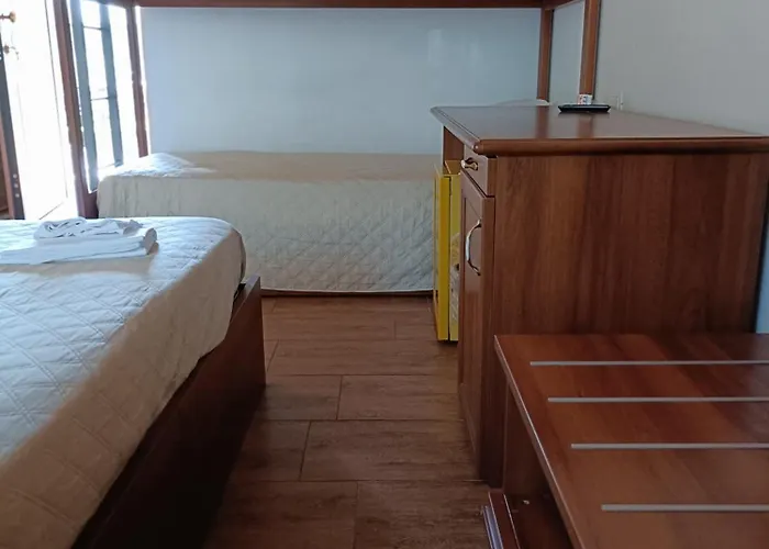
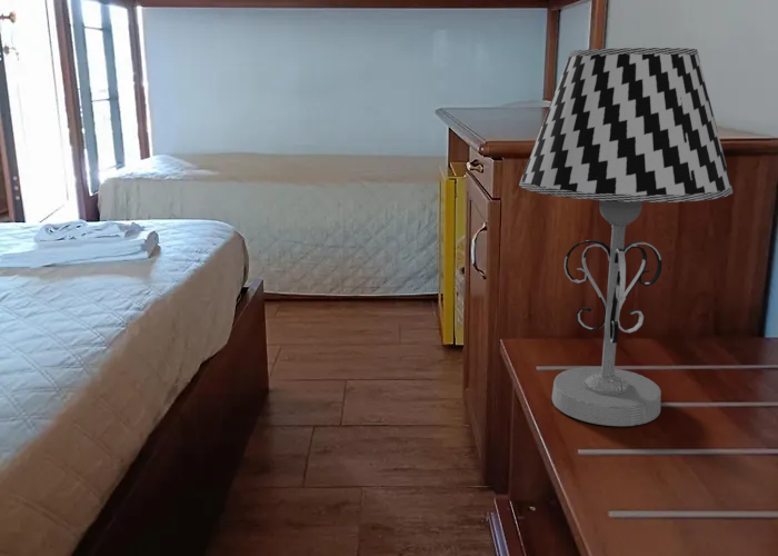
+ table lamp [518,47,735,427]
